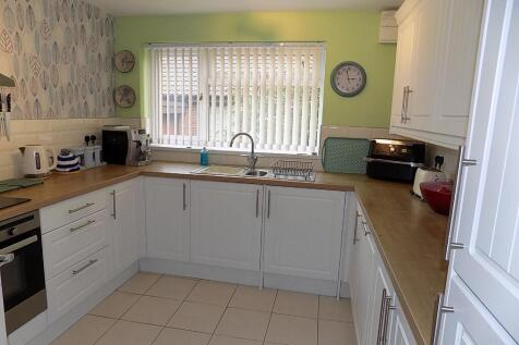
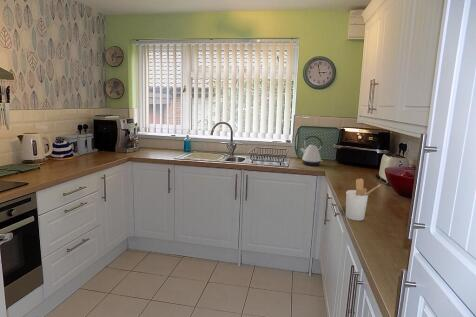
+ utensil holder [345,178,382,222]
+ kettle [300,135,324,167]
